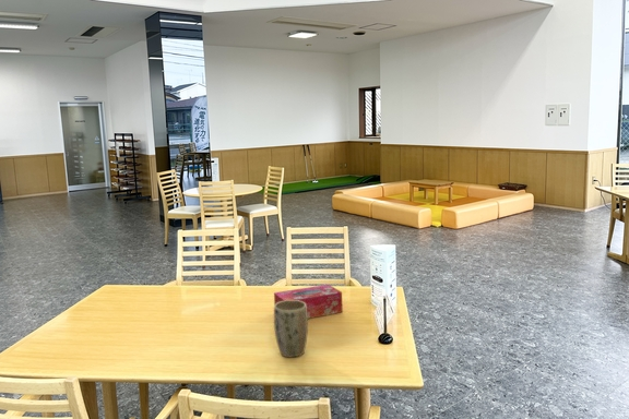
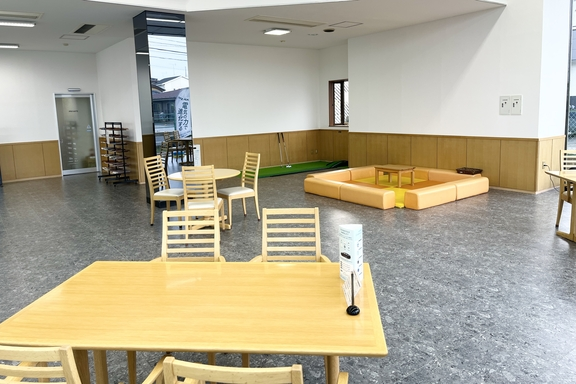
- tissue box [273,284,344,320]
- plant pot [273,300,309,358]
